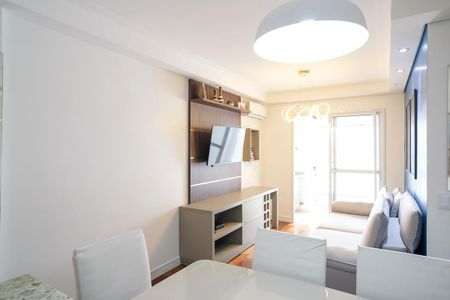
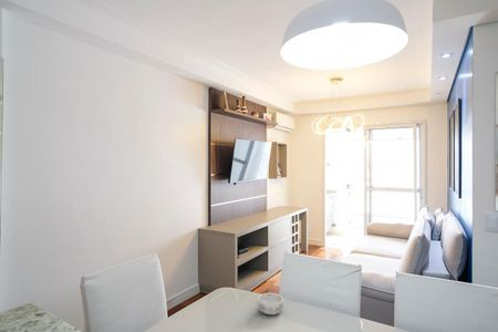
+ decorative bowl [257,292,284,317]
